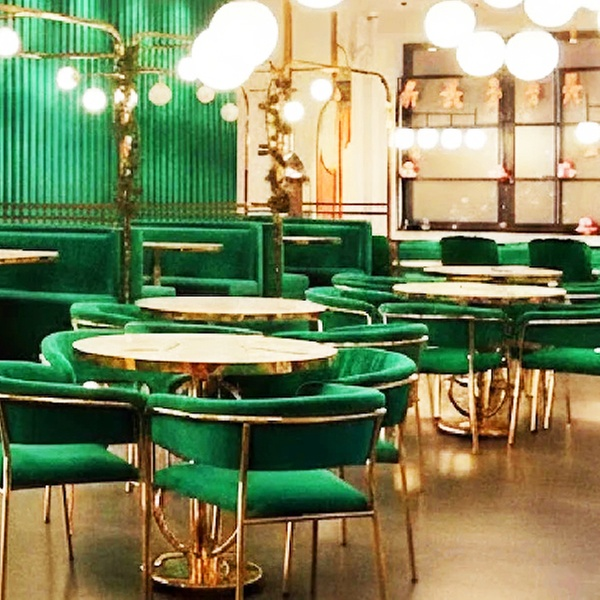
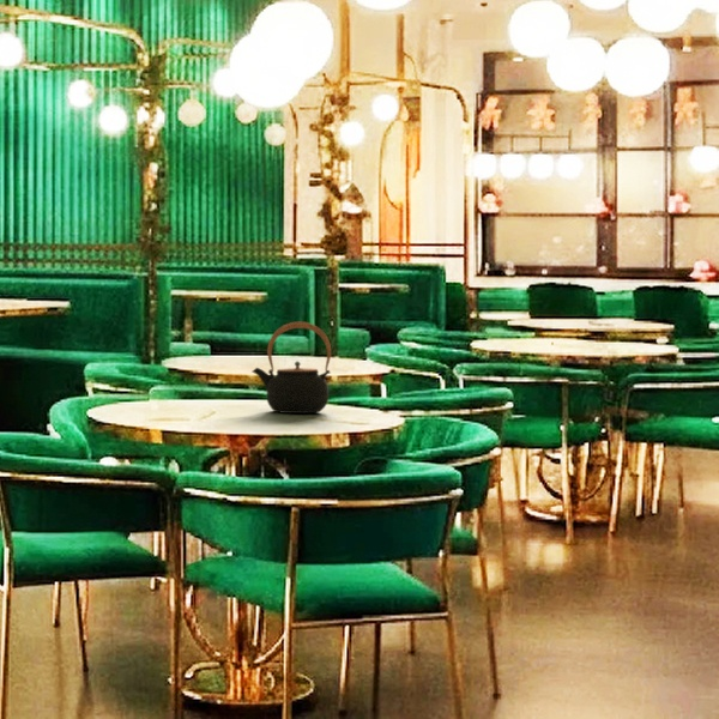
+ teapot [252,321,332,415]
